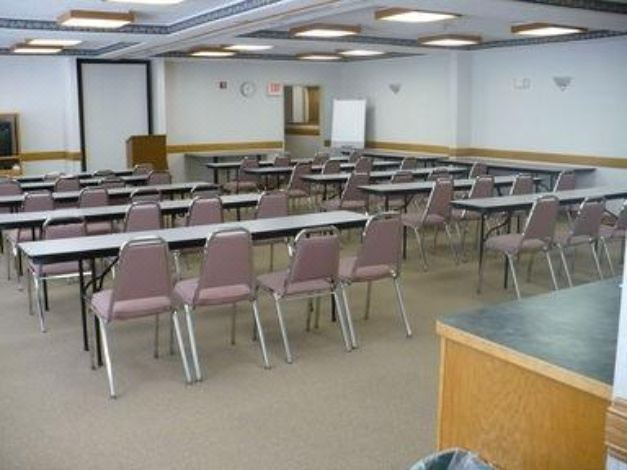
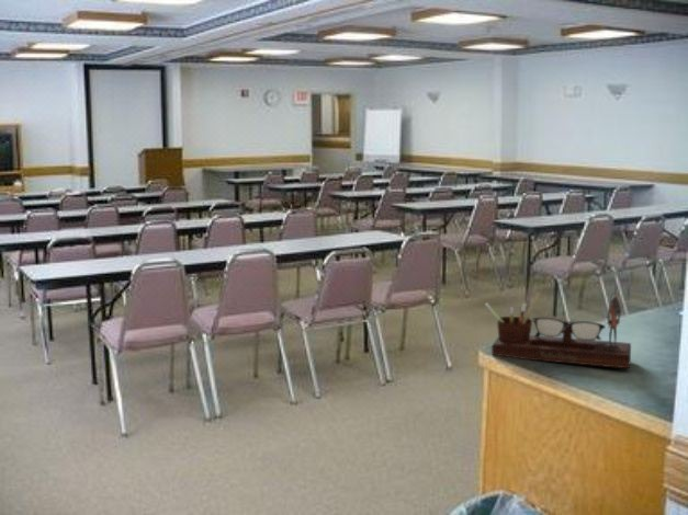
+ desk organizer [484,290,632,369]
